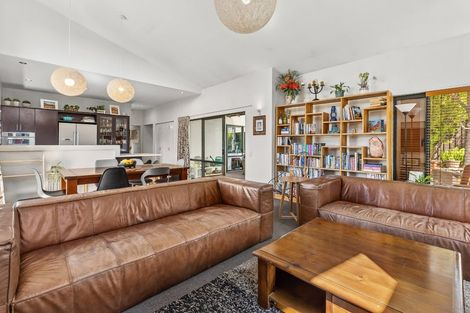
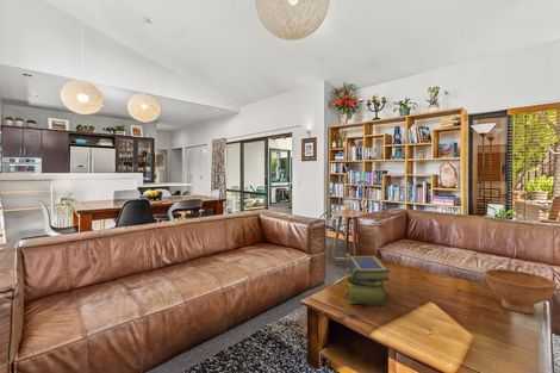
+ stack of books [344,255,391,307]
+ bowl [483,268,559,315]
